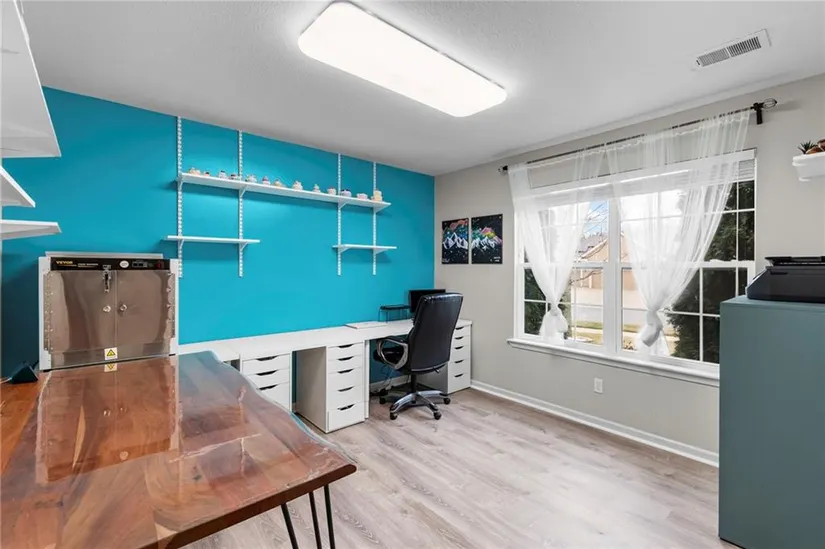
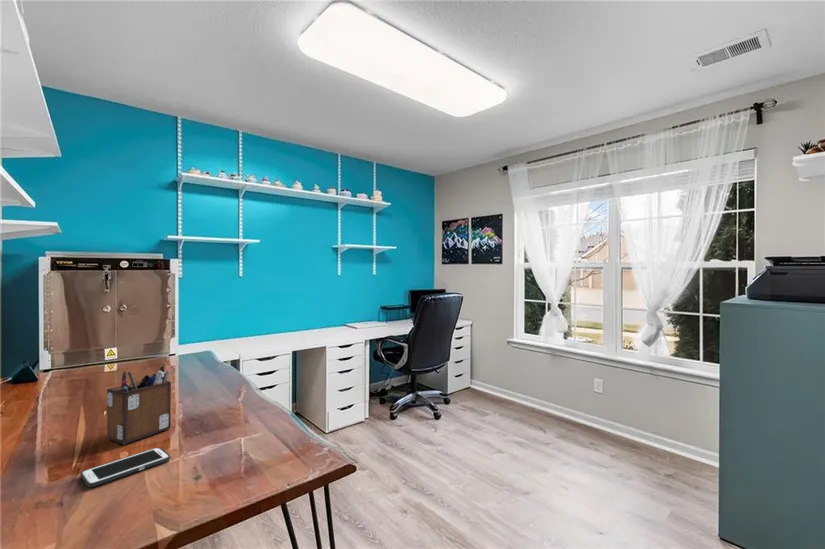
+ desk organizer [106,363,172,445]
+ cell phone [80,446,171,488]
